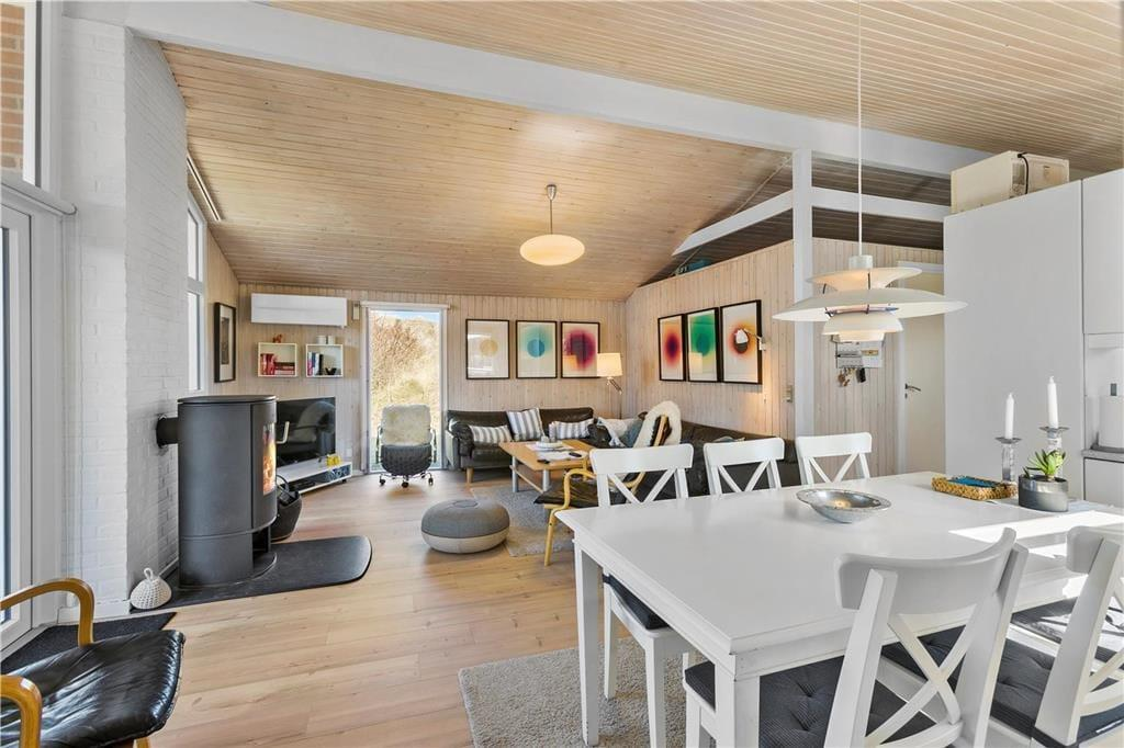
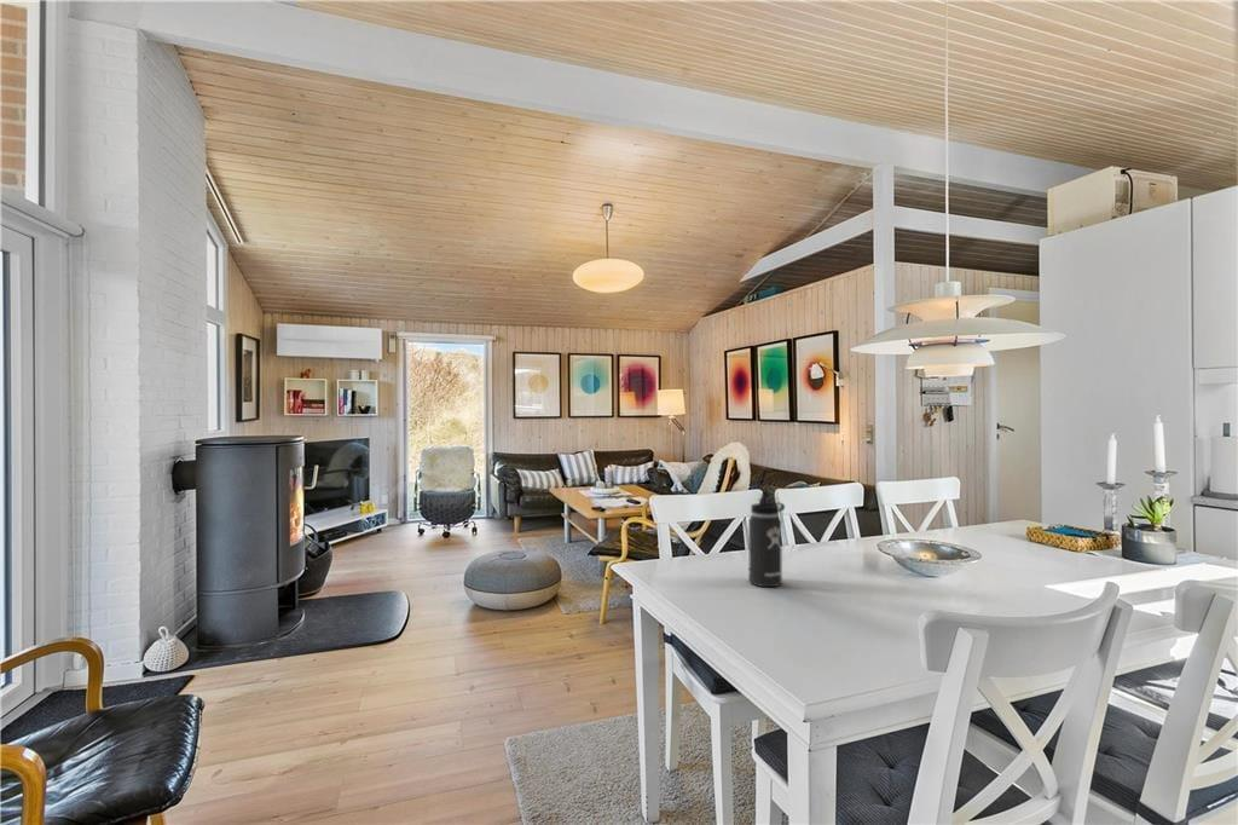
+ thermos bottle [747,489,786,588]
